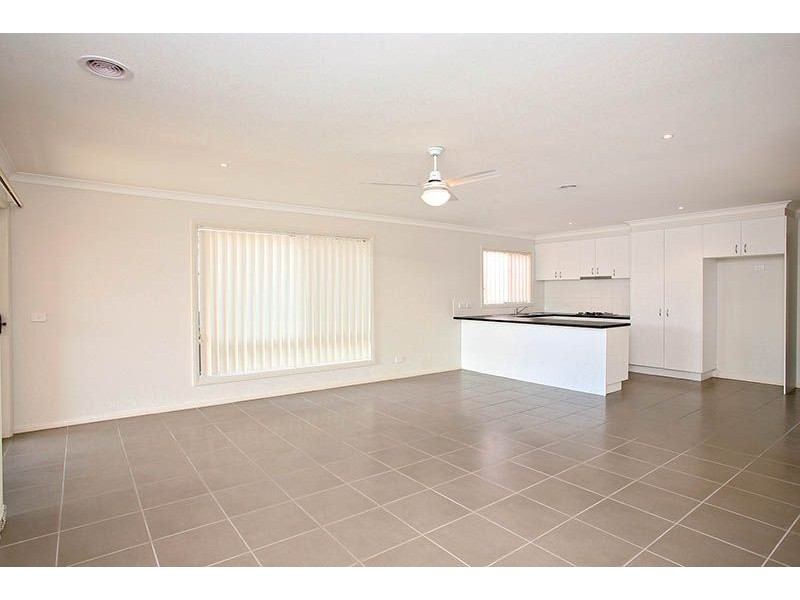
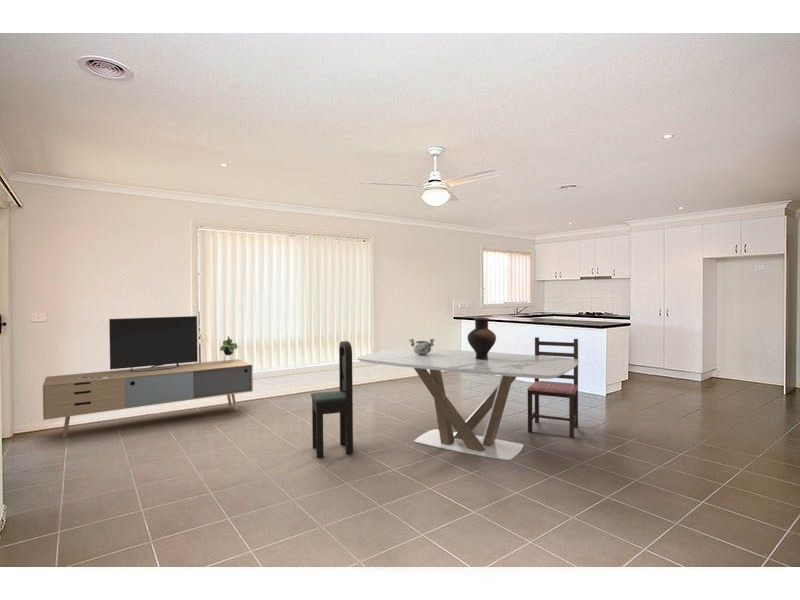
+ media console [42,315,254,438]
+ dining table [355,347,580,461]
+ decorative bowl [408,338,436,355]
+ chair [526,336,579,439]
+ vase [467,317,497,359]
+ chair [310,340,354,459]
